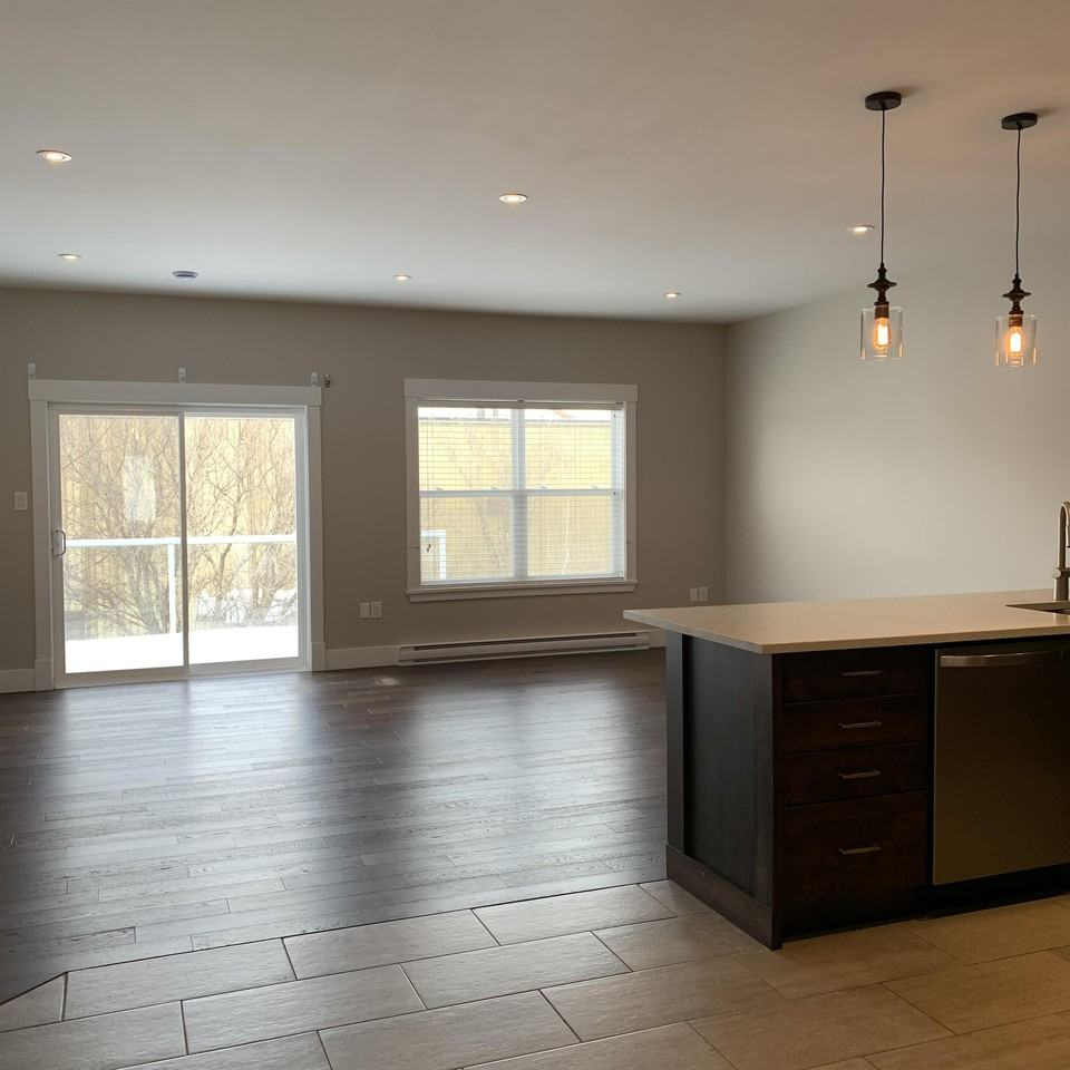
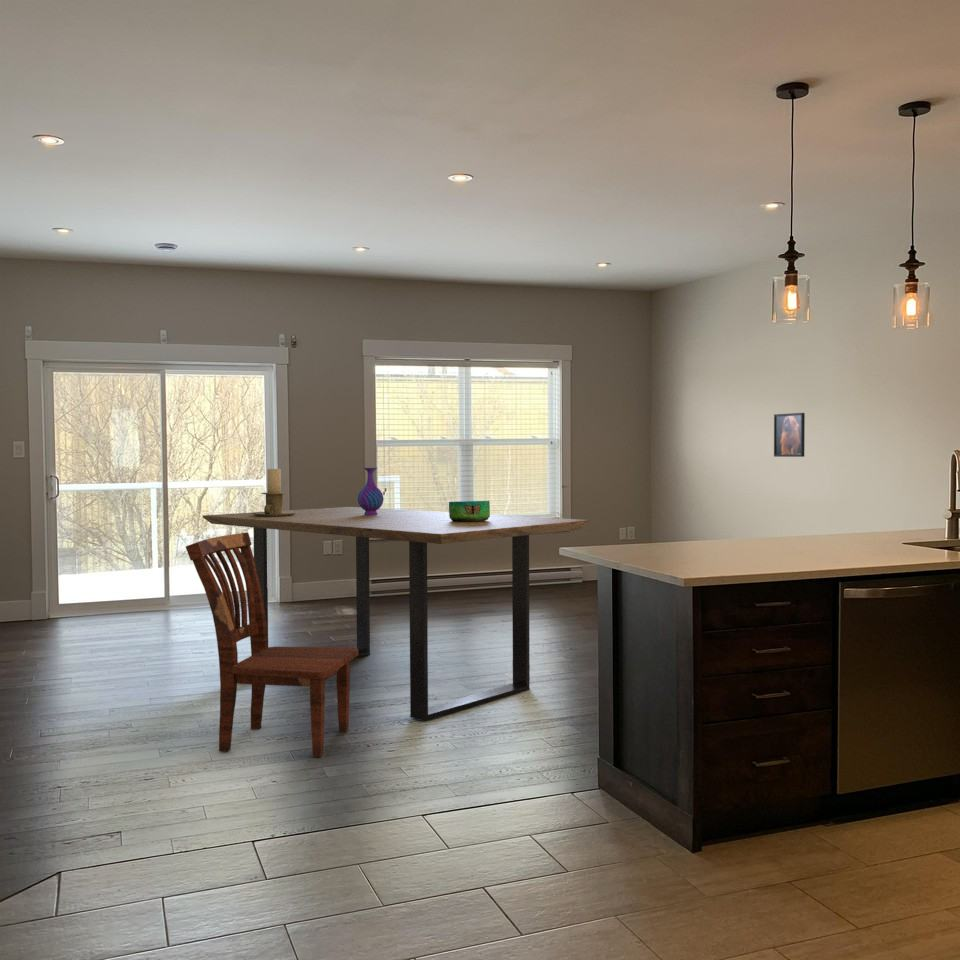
+ decorative bowl [448,500,491,522]
+ dining table [202,506,590,722]
+ candle holder [251,468,297,517]
+ vase [357,467,385,515]
+ dining chair [185,531,358,758]
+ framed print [773,412,806,458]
